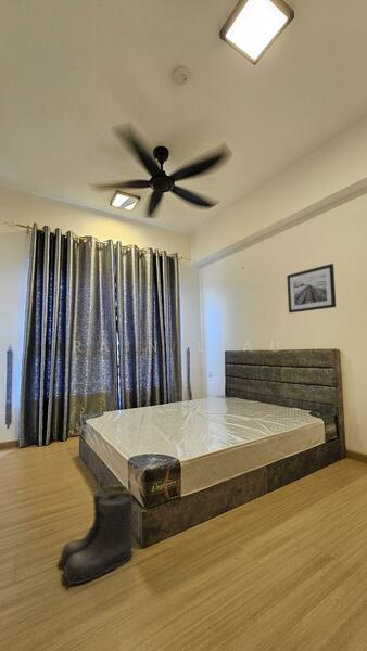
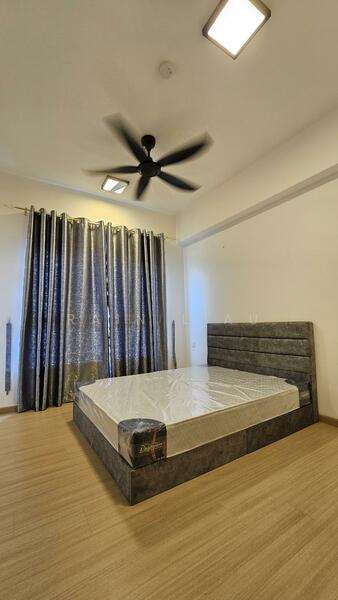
- boots [59,484,135,586]
- wall art [286,263,337,314]
